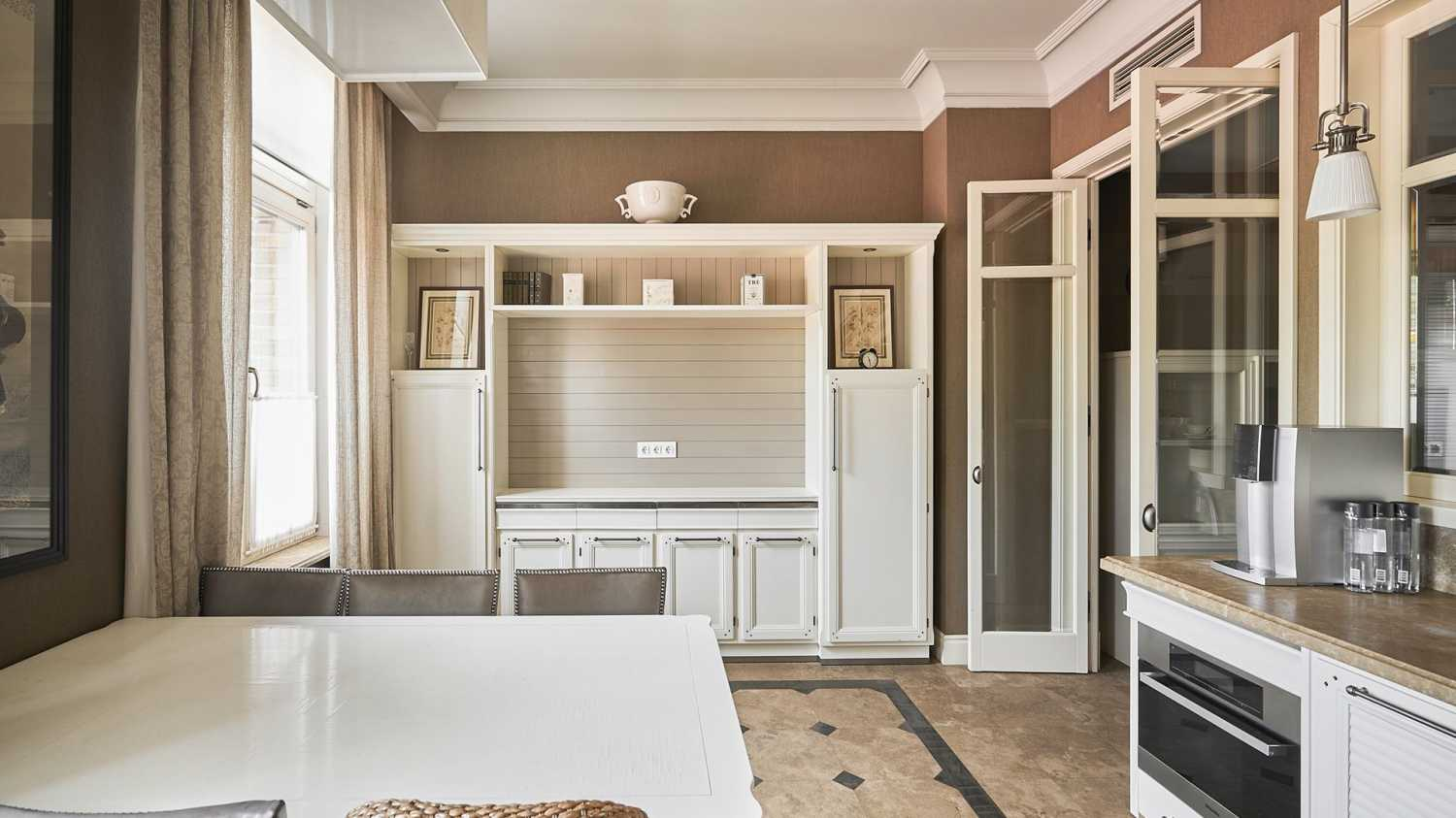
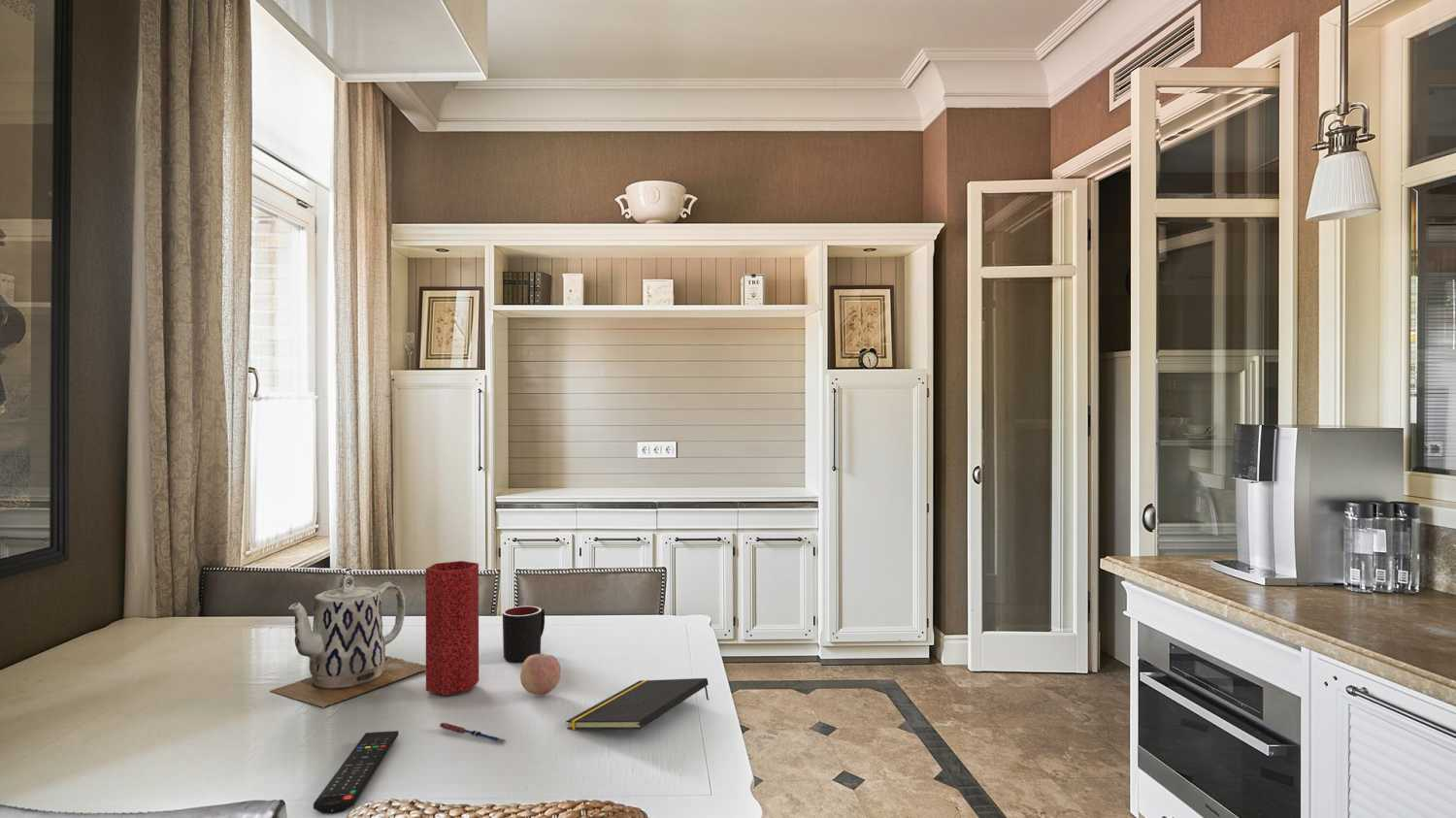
+ vase [425,560,480,696]
+ teapot [270,574,426,708]
+ fruit [519,653,561,696]
+ mug [502,605,546,663]
+ pen [439,722,507,744]
+ notepad [565,677,710,731]
+ remote control [313,730,399,815]
